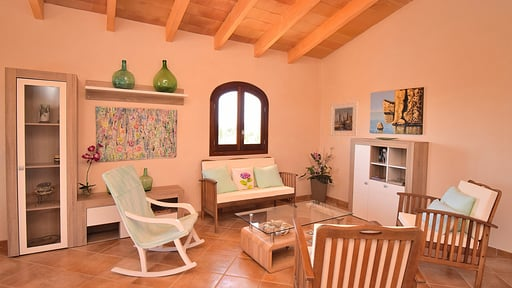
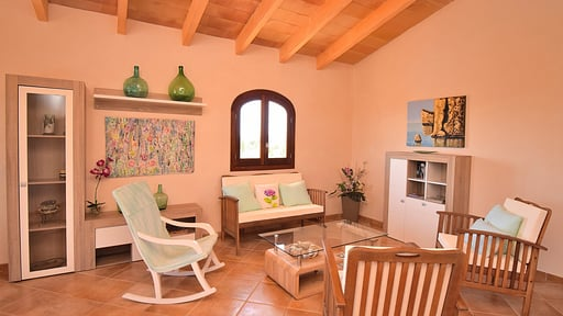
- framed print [329,101,359,137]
